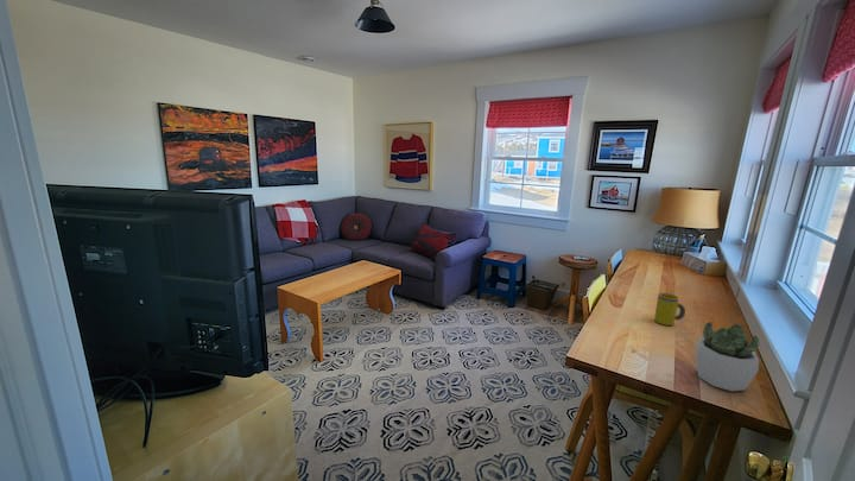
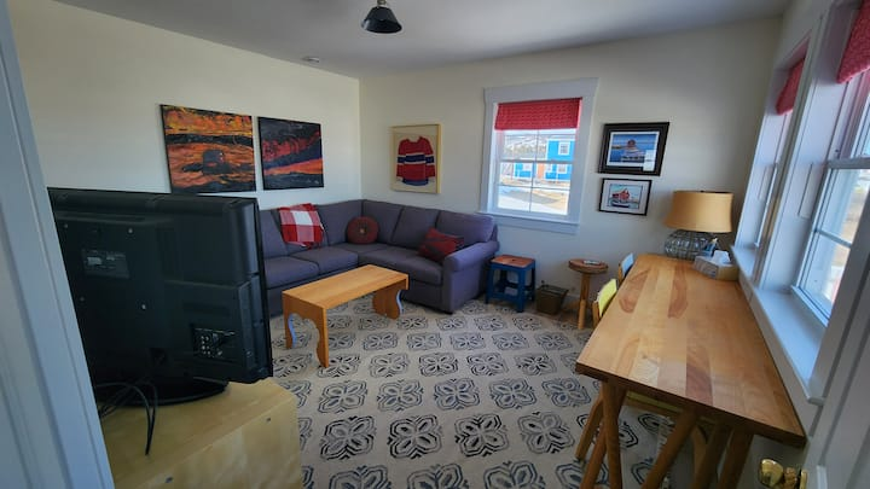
- mug [653,292,686,327]
- succulent plant [695,321,760,393]
